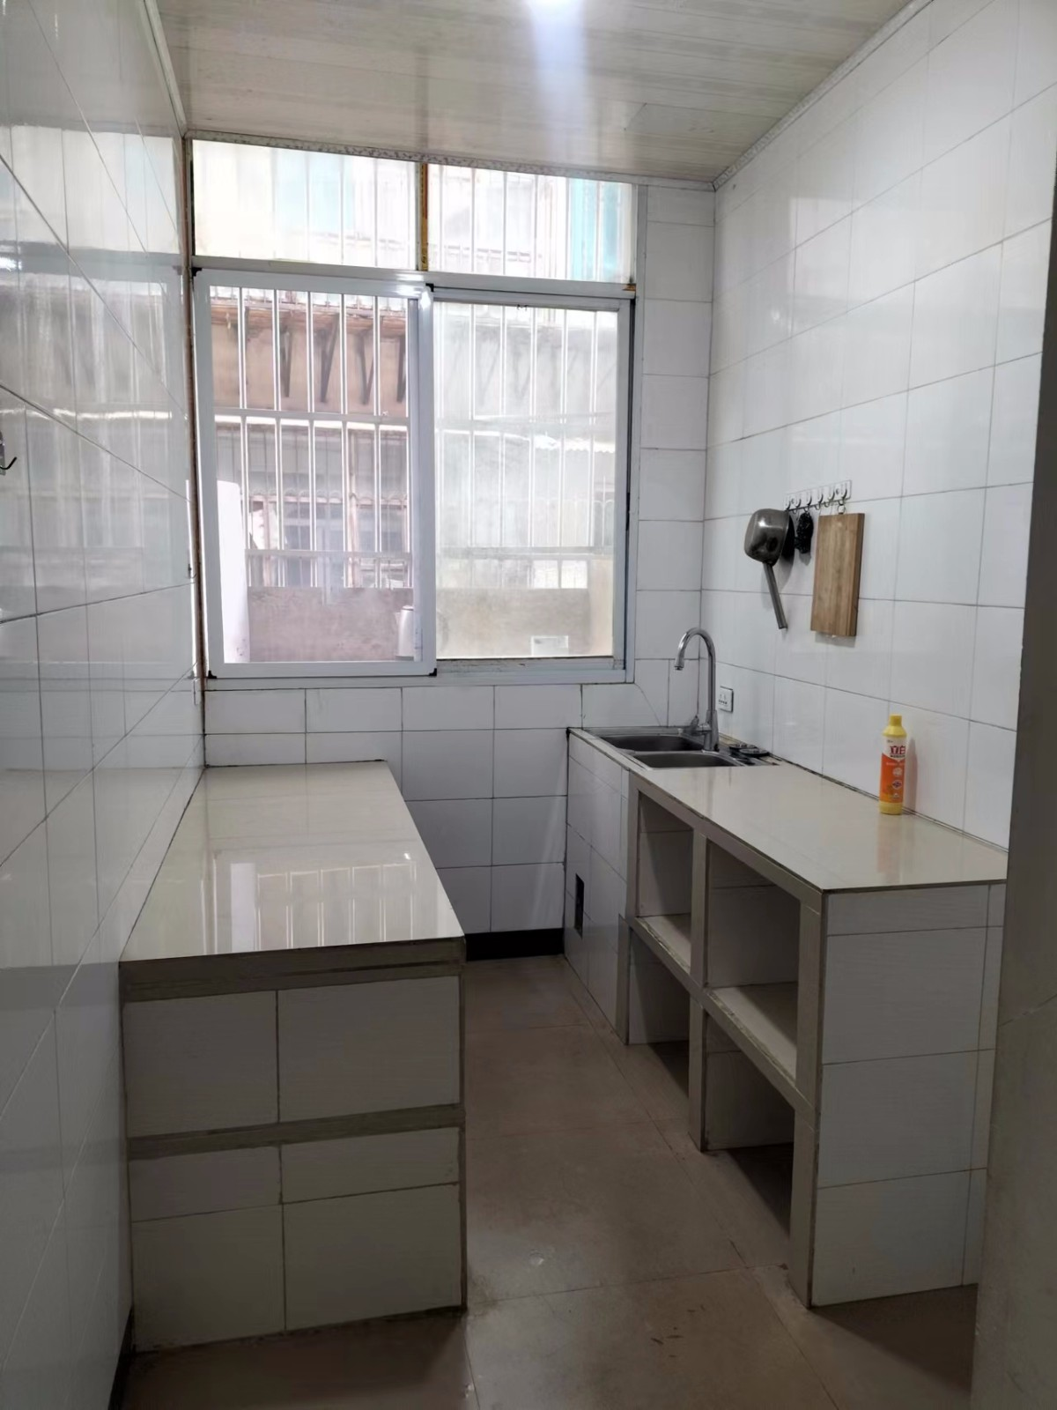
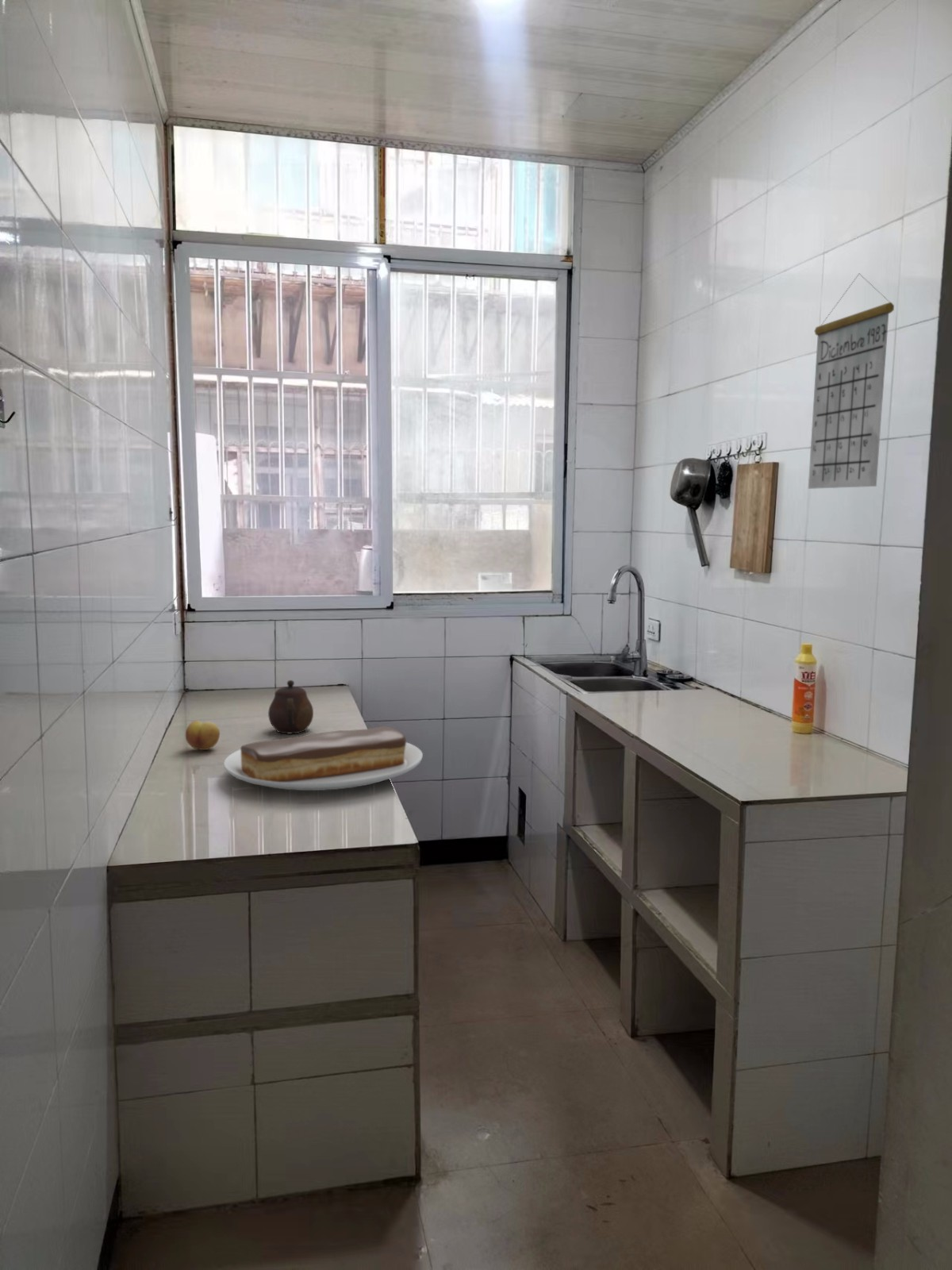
+ fruit [185,720,221,751]
+ calendar [808,273,895,490]
+ teapot [267,679,314,734]
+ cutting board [223,725,424,791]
